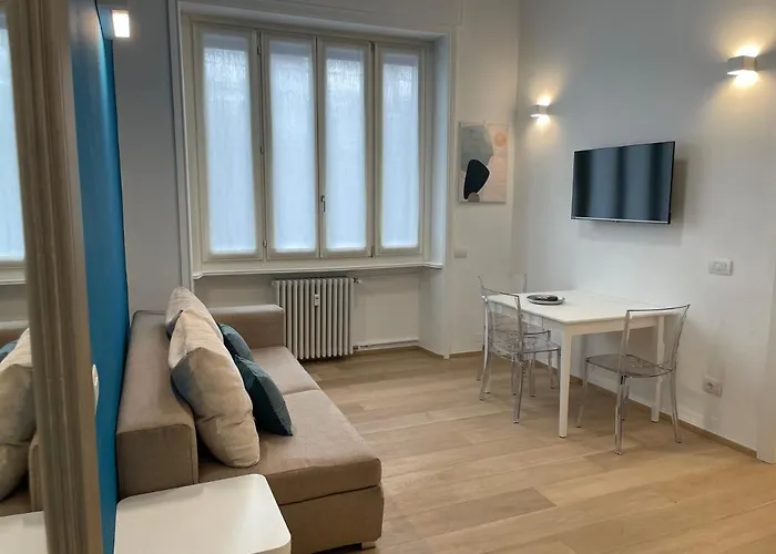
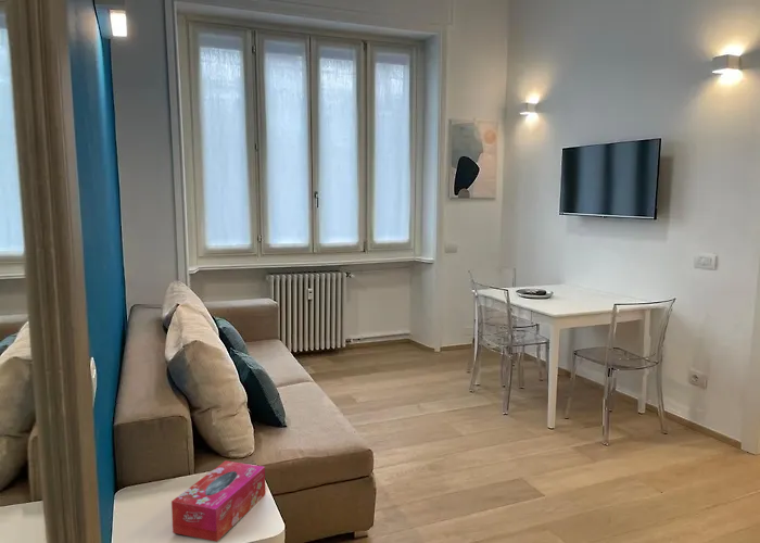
+ tissue box [170,459,266,543]
